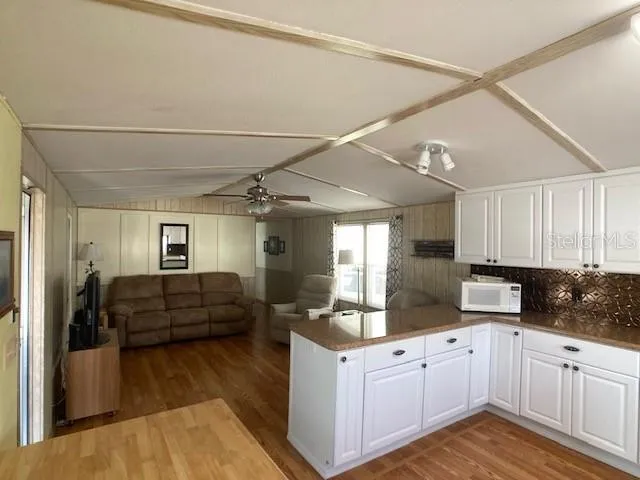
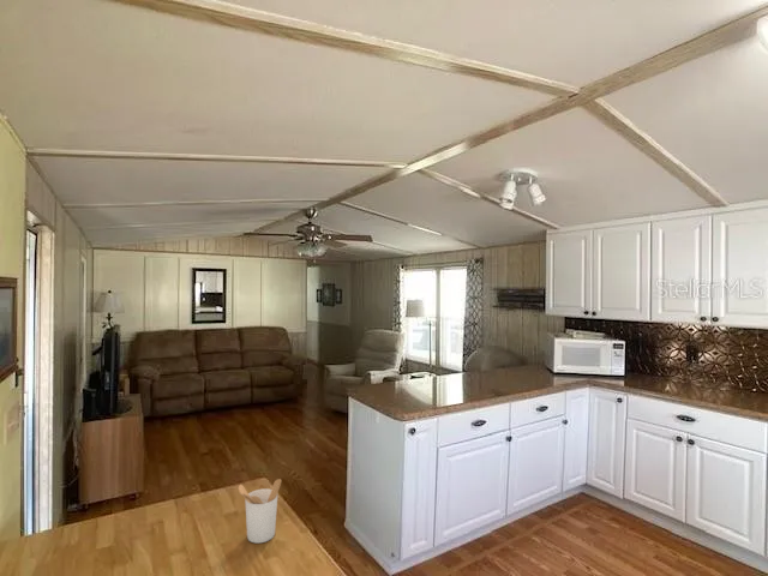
+ utensil holder [238,478,282,545]
